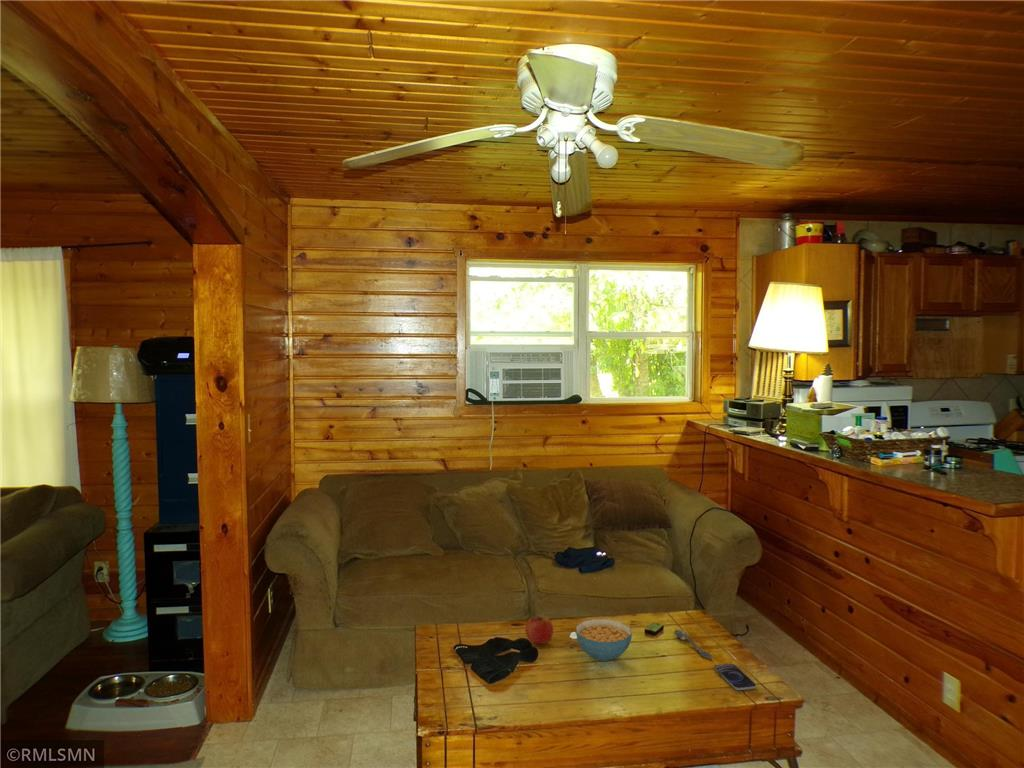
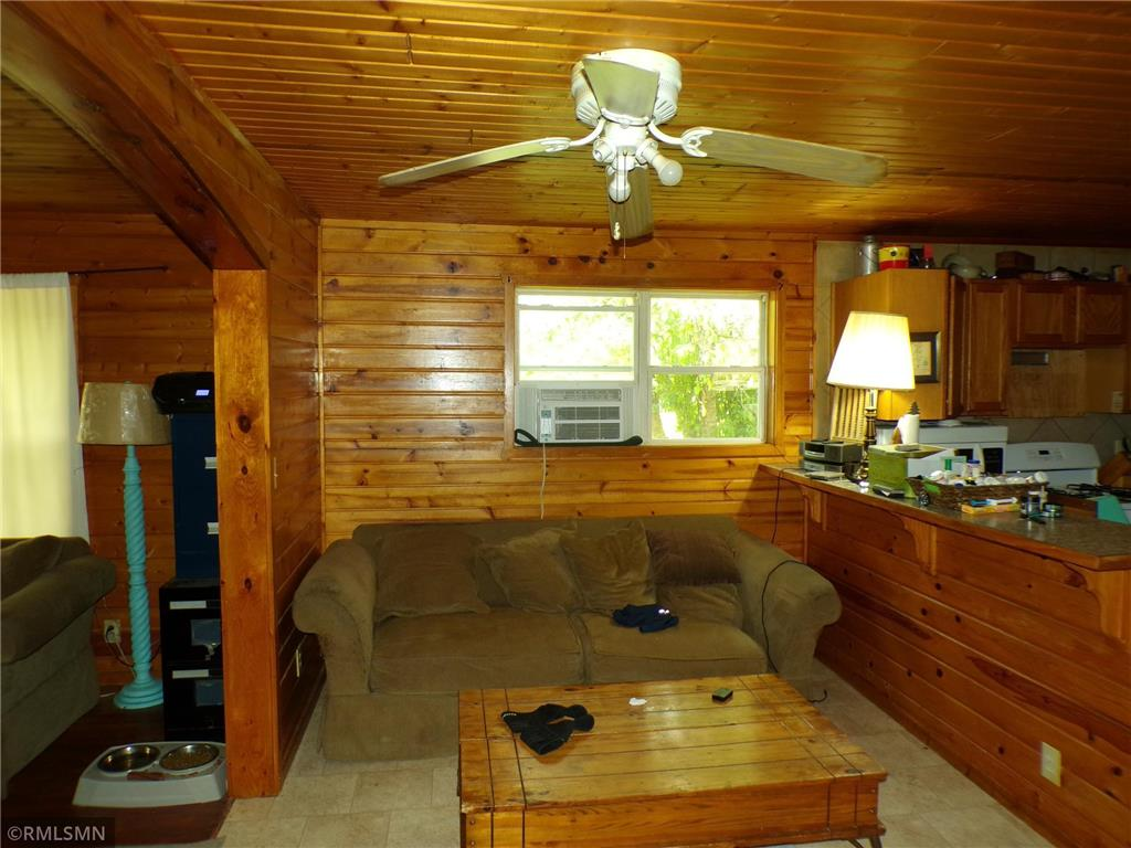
- fruit [525,616,554,645]
- smartphone [714,663,757,691]
- spoon [673,629,712,660]
- cereal bowl [575,618,633,662]
